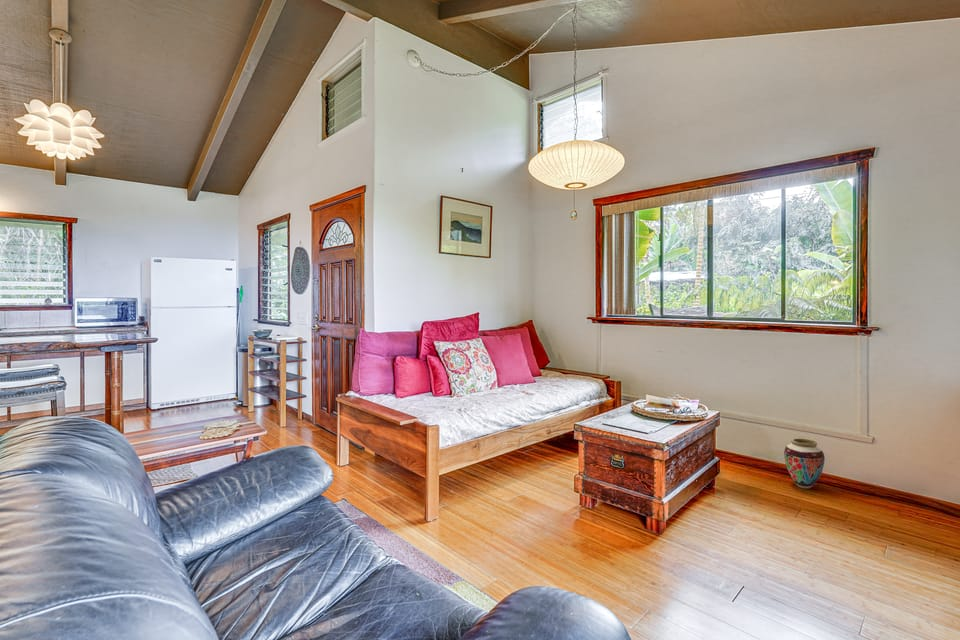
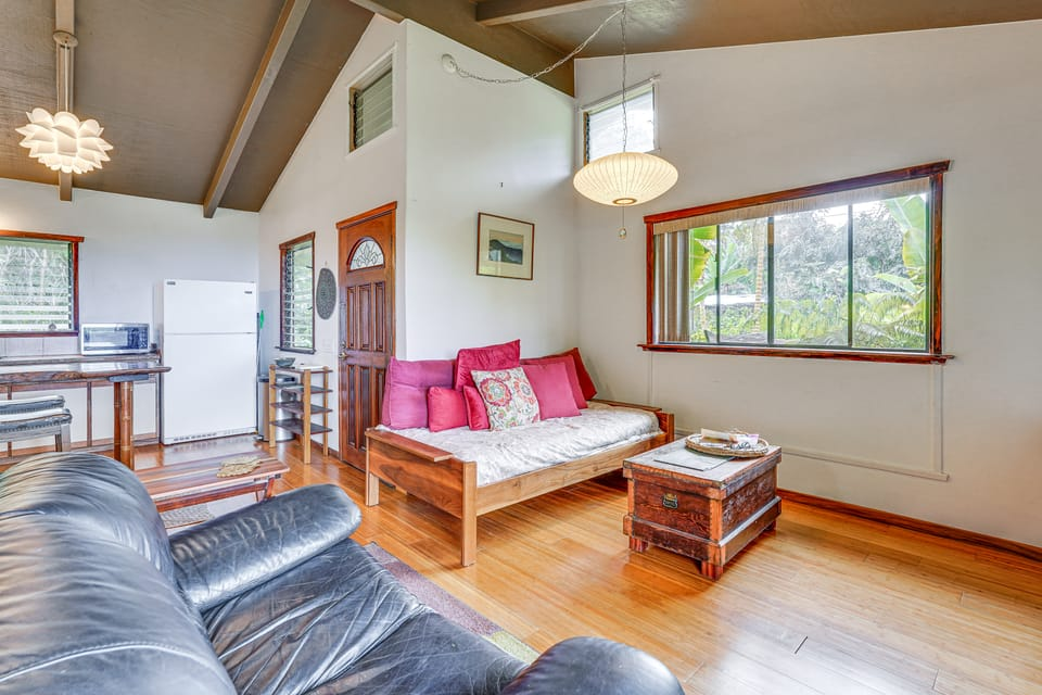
- vase [783,437,826,490]
